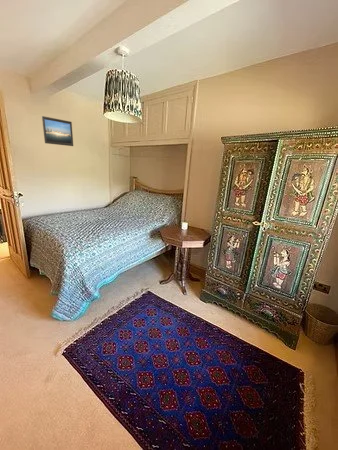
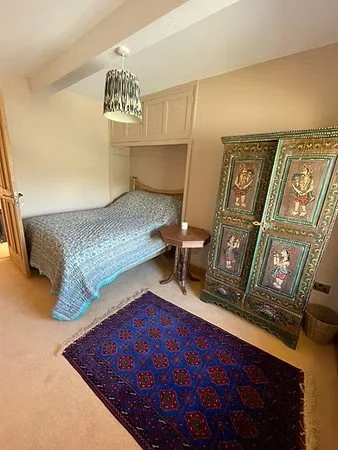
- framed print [41,115,74,147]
